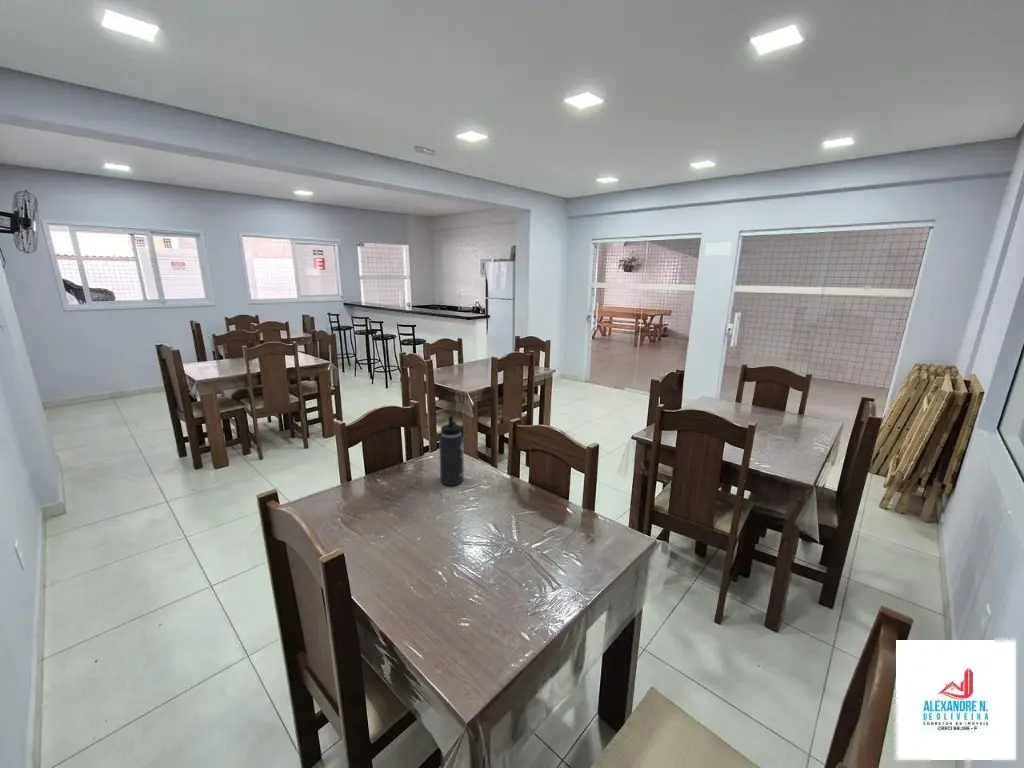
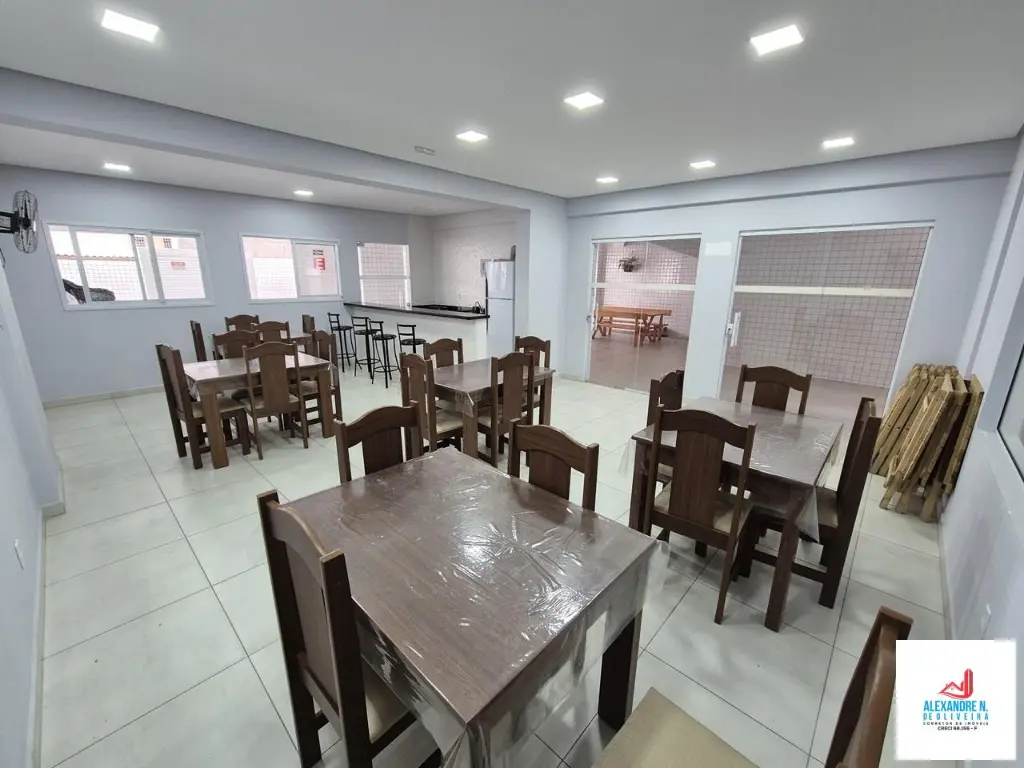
- thermos bottle [438,415,465,487]
